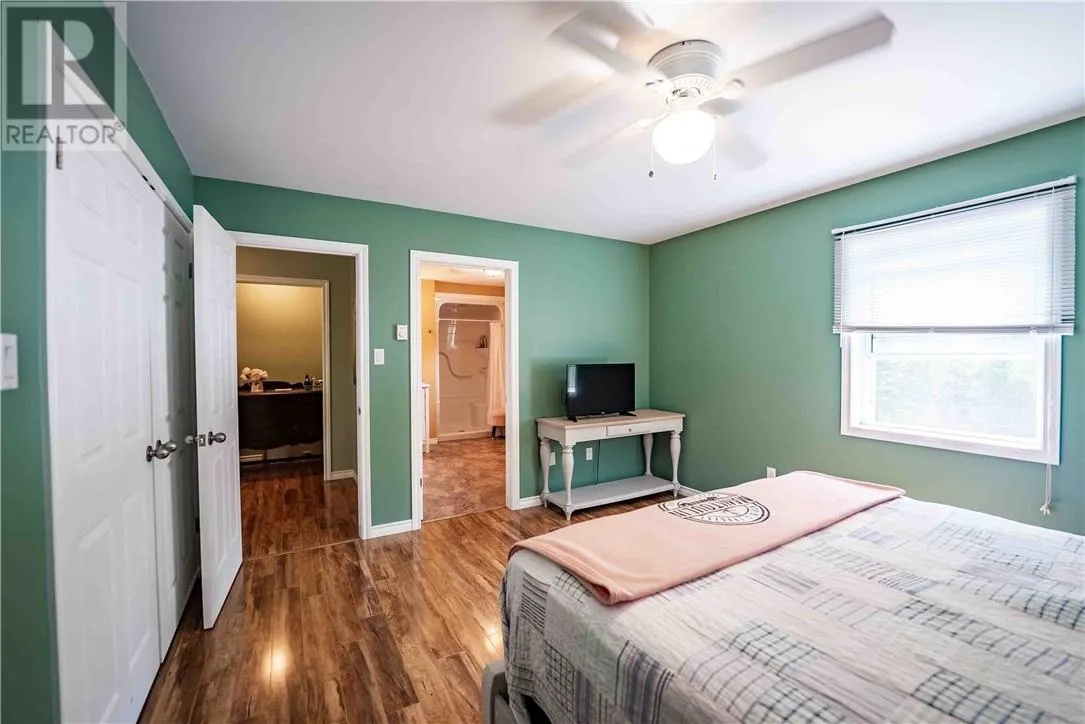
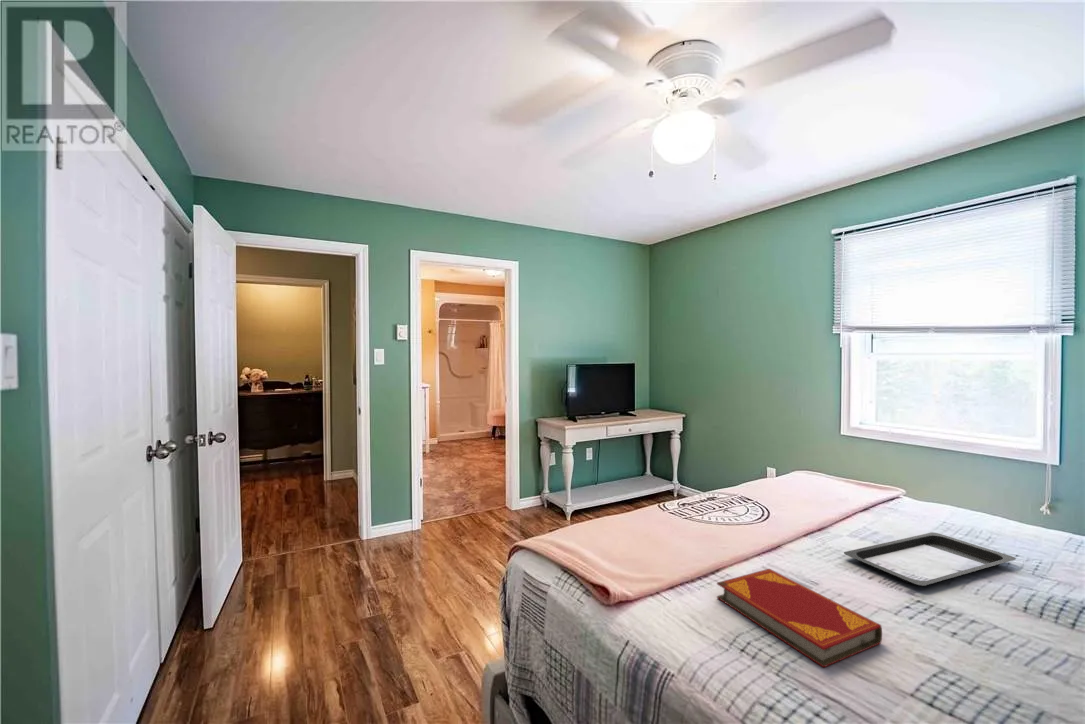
+ hardback book [716,568,883,668]
+ serving tray [843,531,1017,588]
